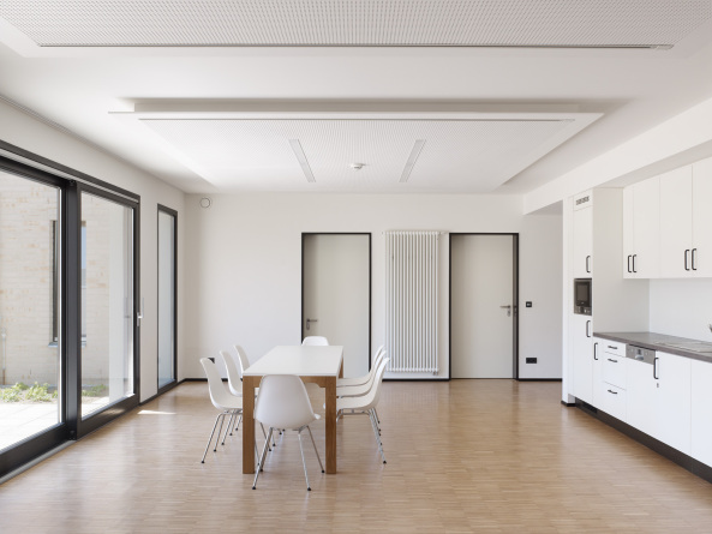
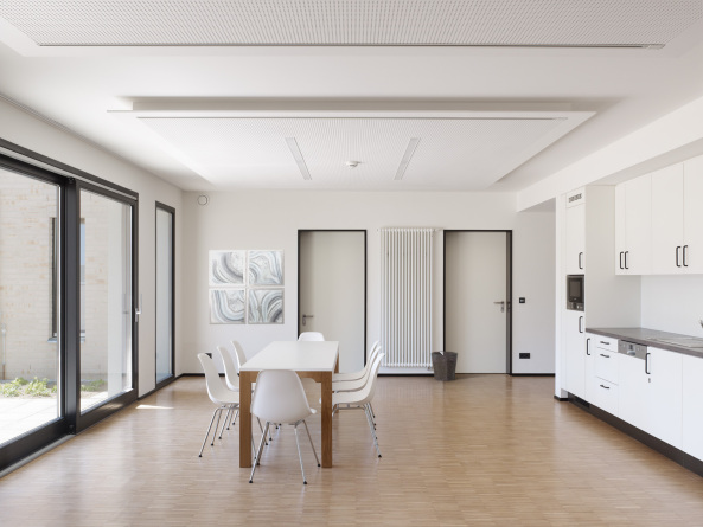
+ wall art [209,249,286,326]
+ waste bin [430,351,459,383]
